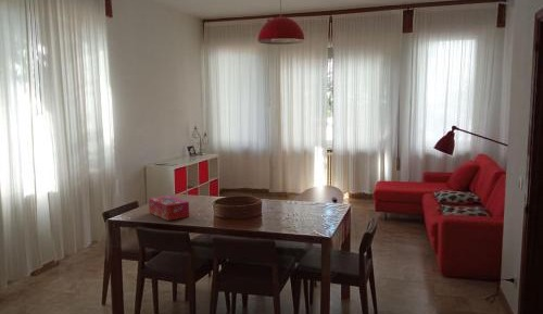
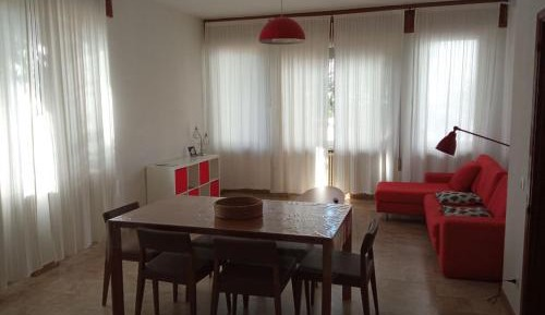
- tissue box [148,194,190,222]
